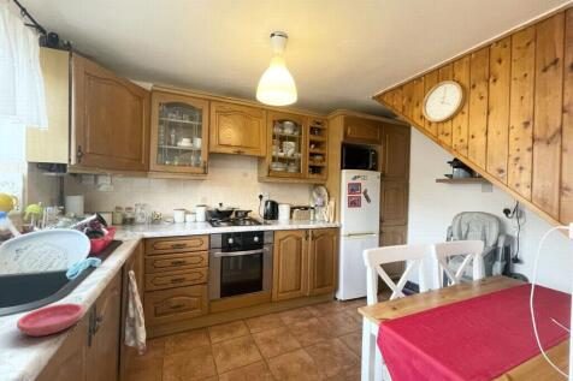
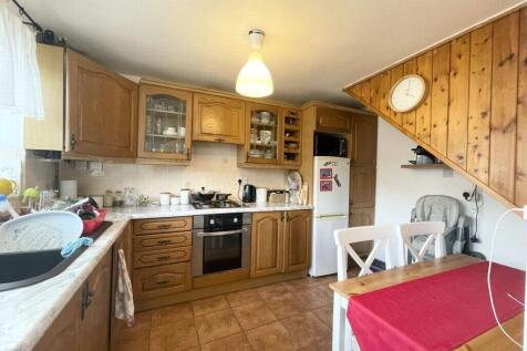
- saucer [16,302,85,338]
